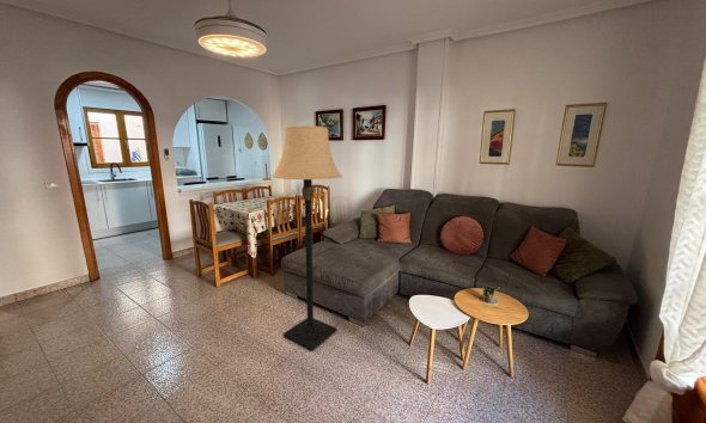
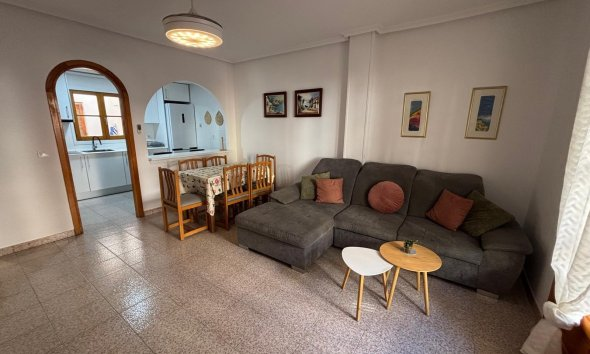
- lamp [270,124,343,351]
